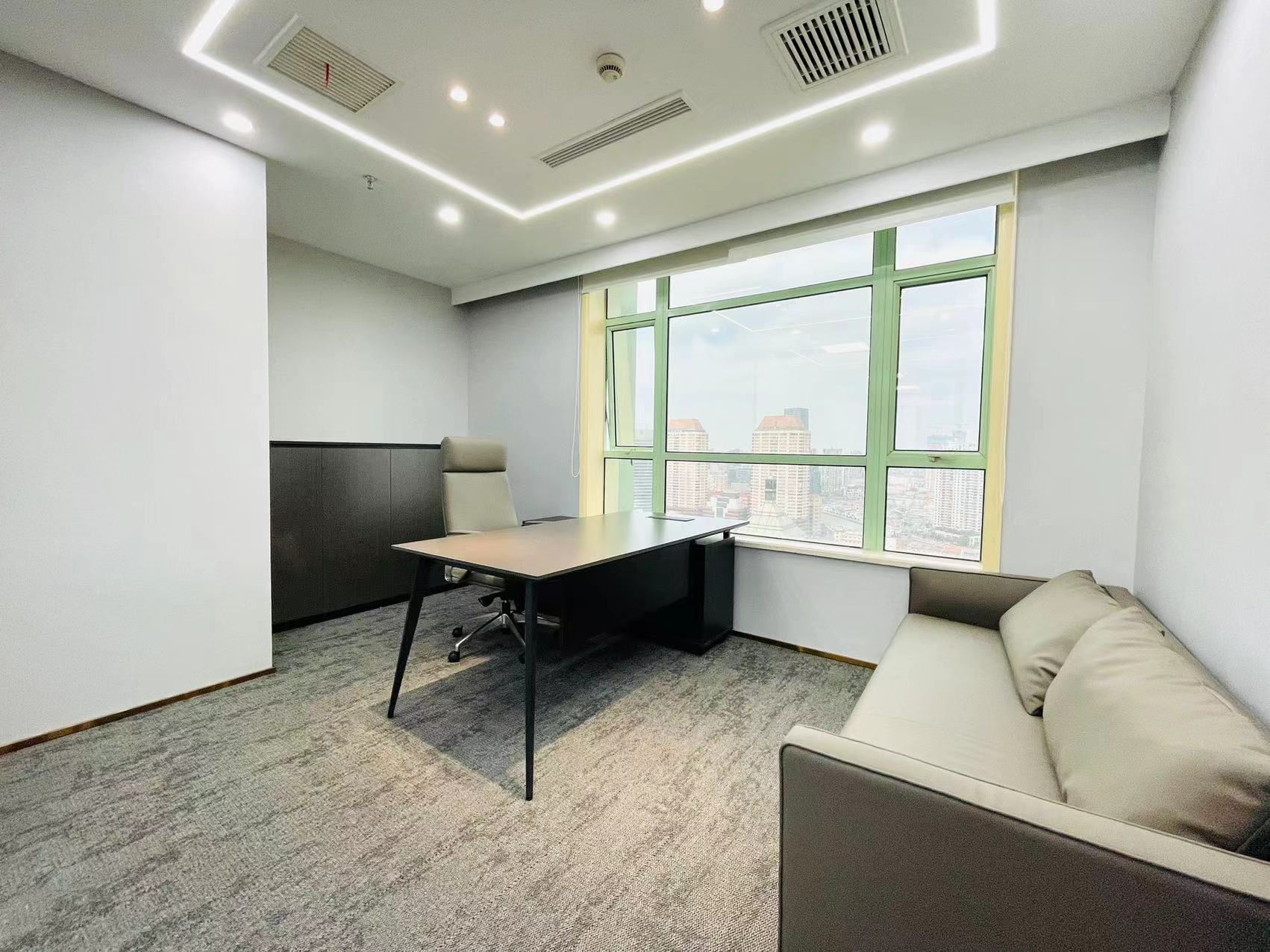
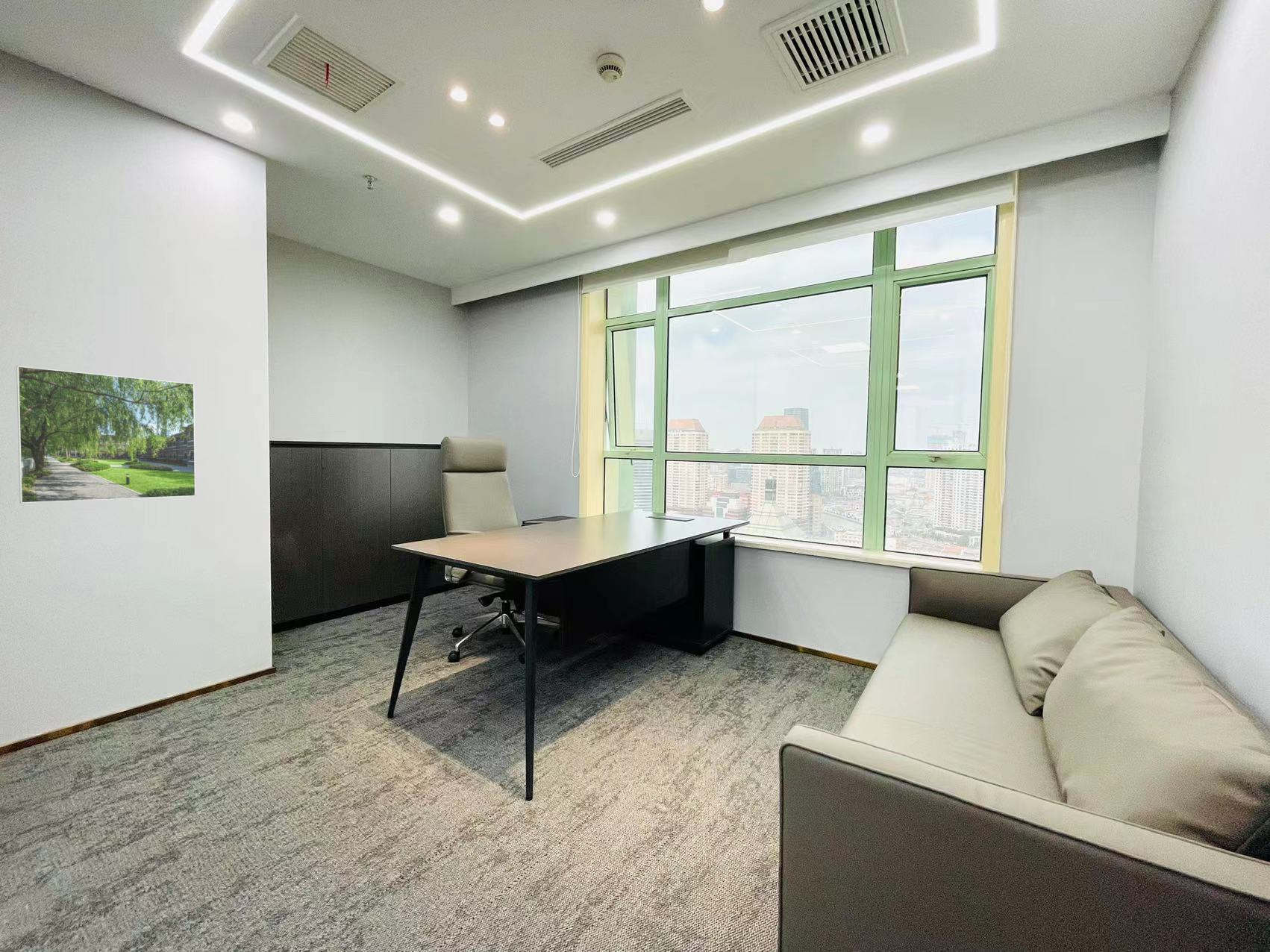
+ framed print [16,365,196,504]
